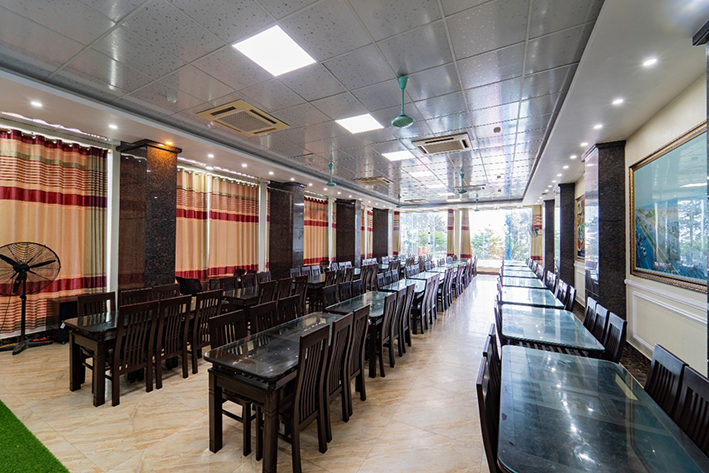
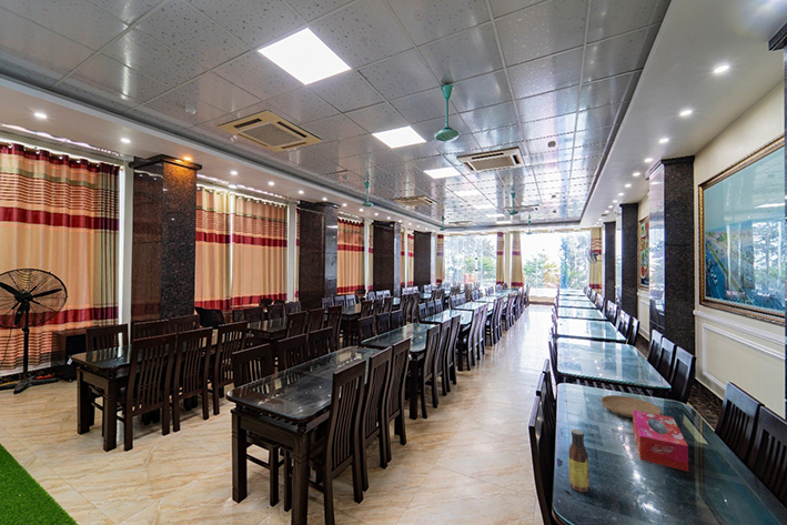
+ sauce bottle [567,428,591,493]
+ plate [599,394,663,420]
+ tissue box [632,410,689,473]
